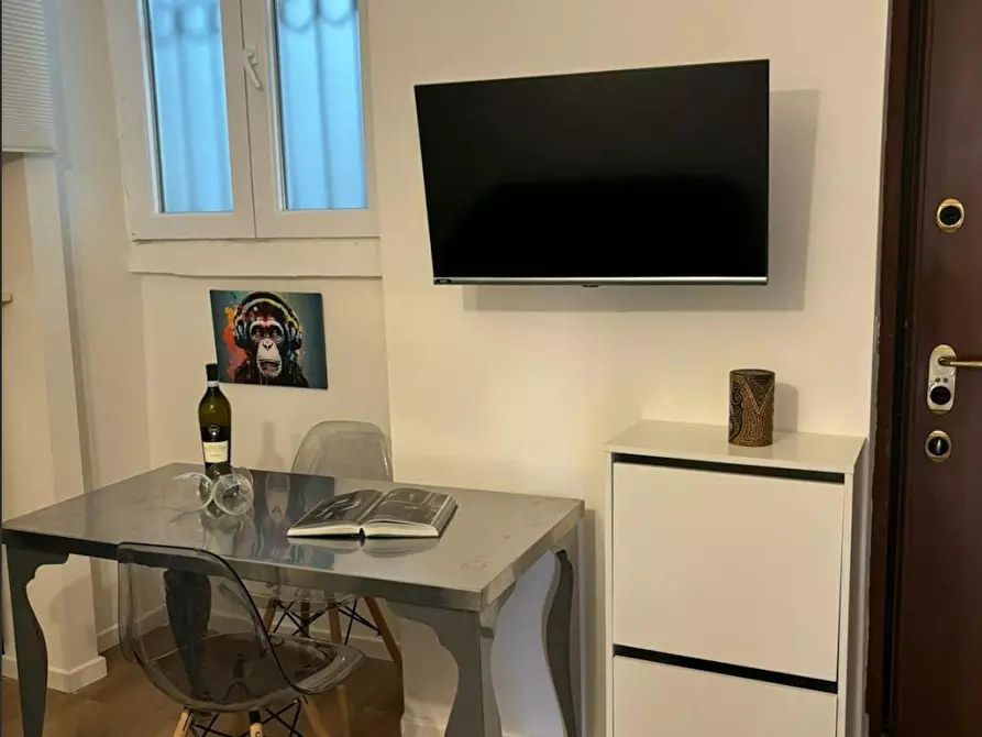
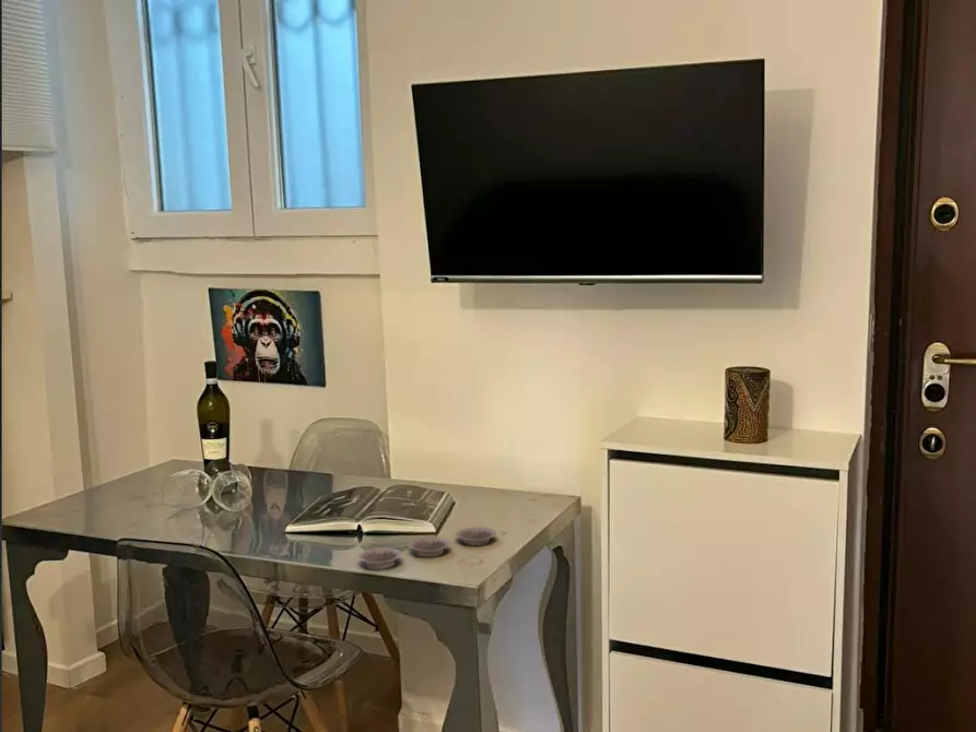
+ plate [357,526,497,568]
